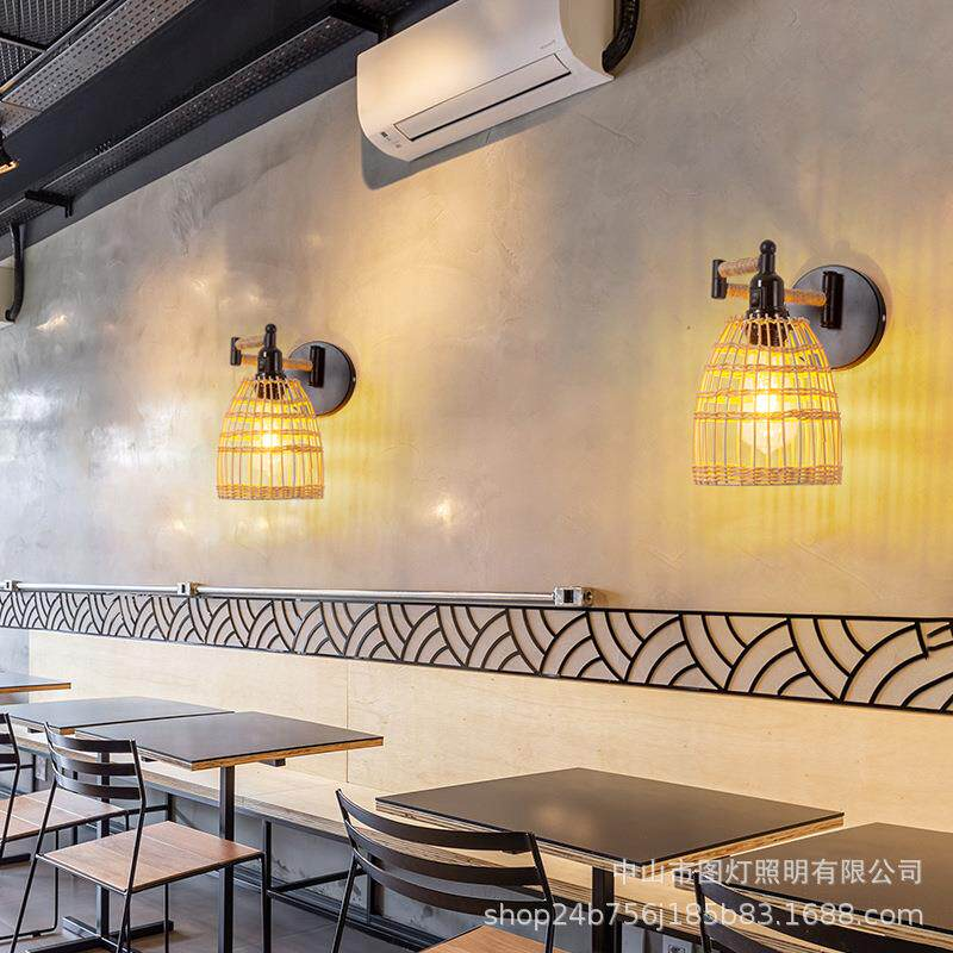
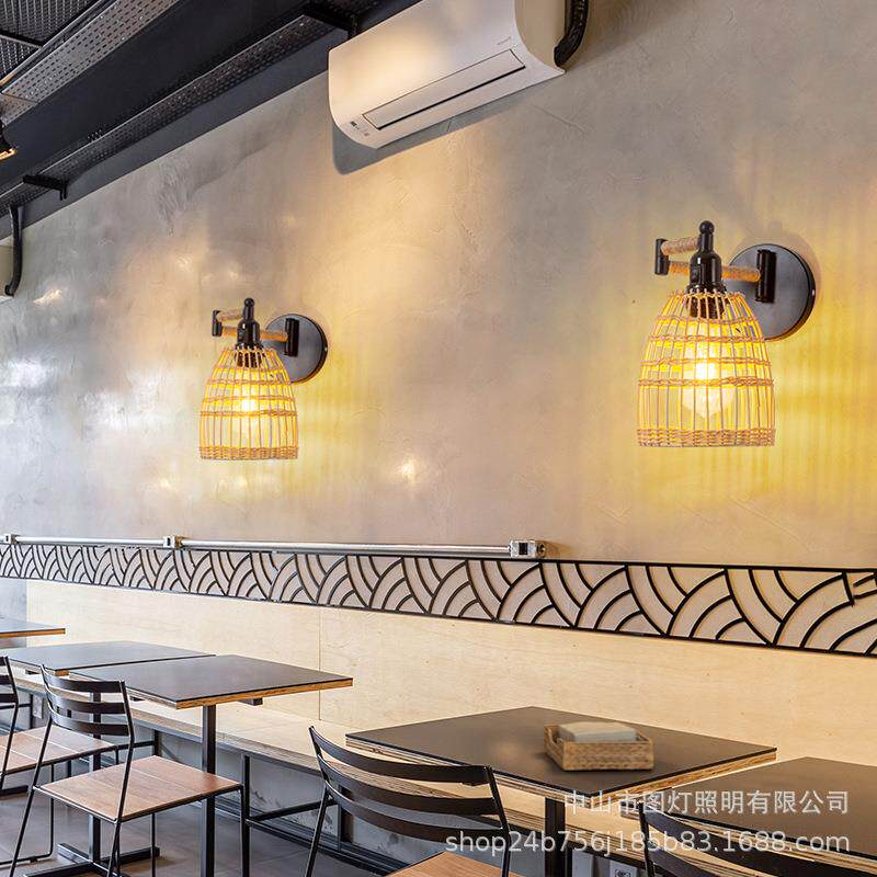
+ napkin holder [542,720,656,772]
